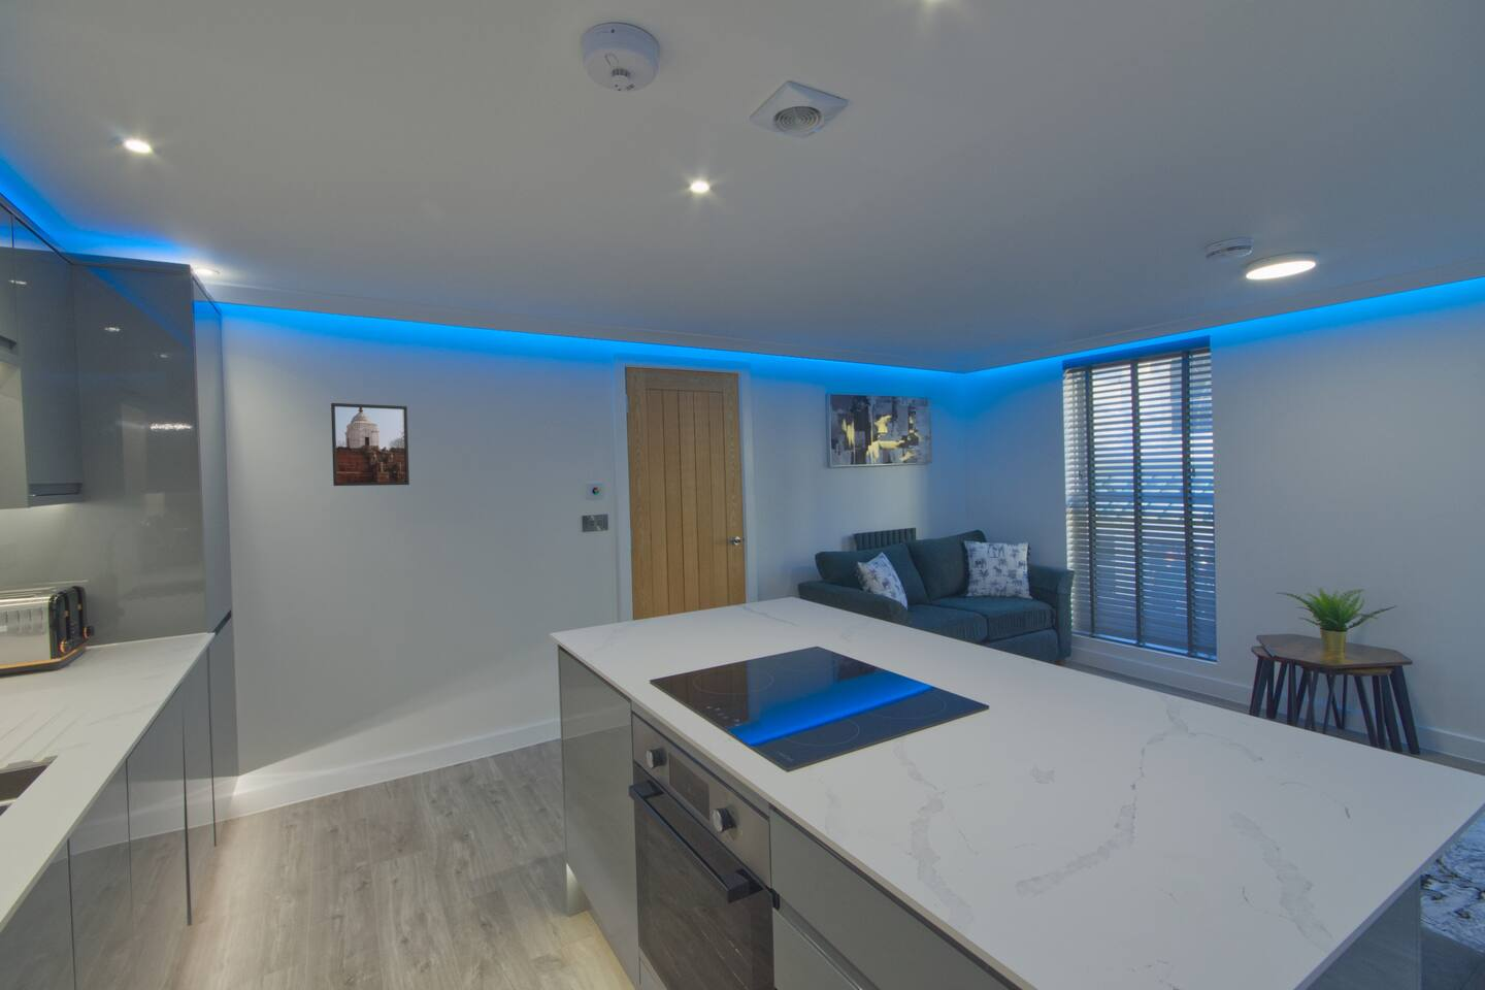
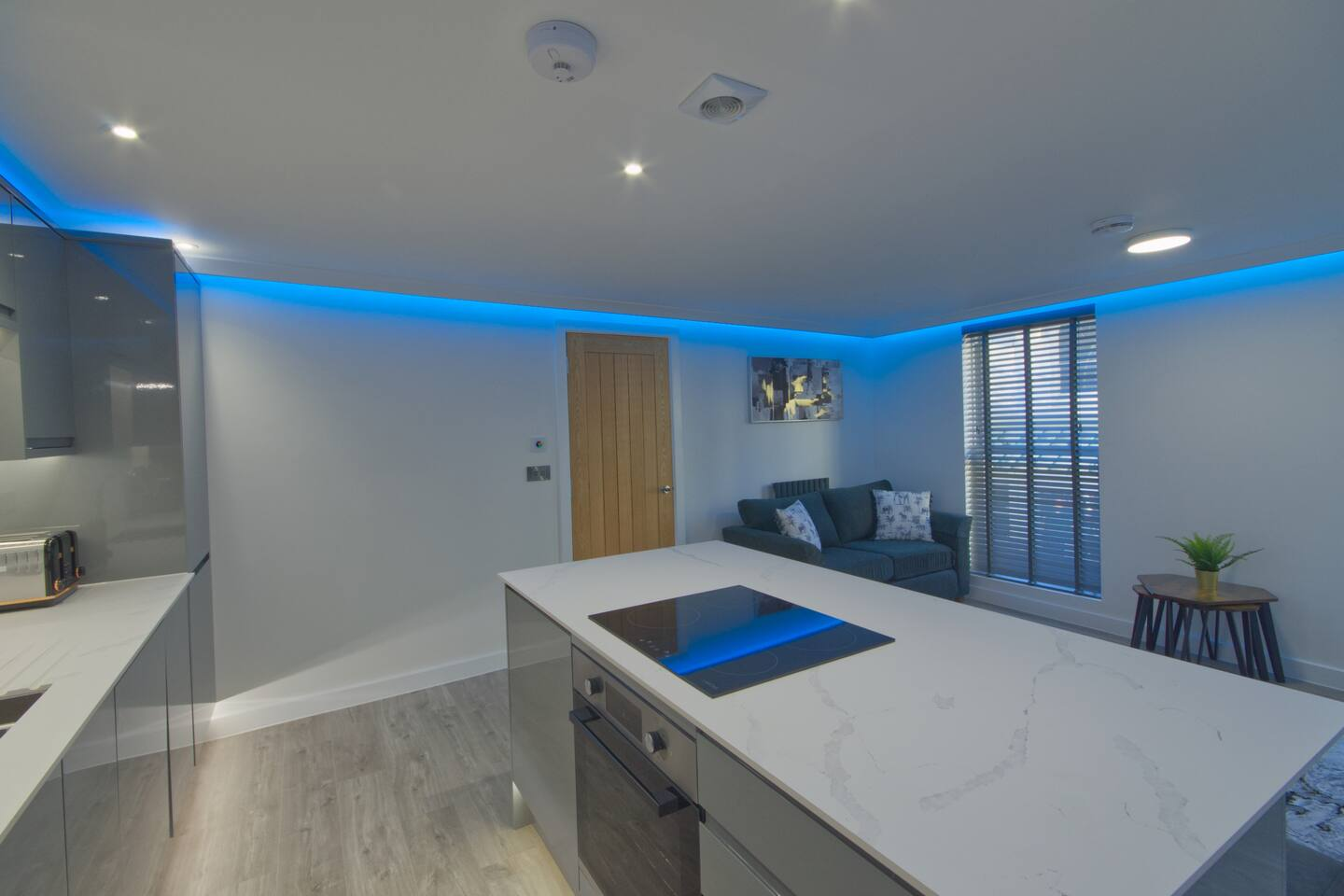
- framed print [330,402,410,487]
